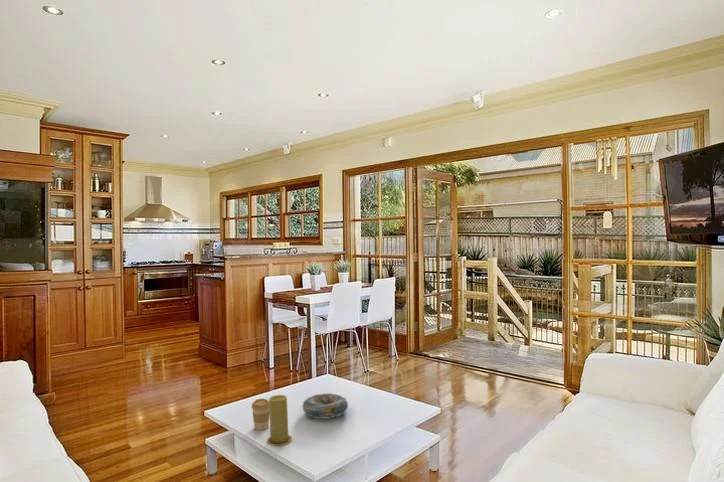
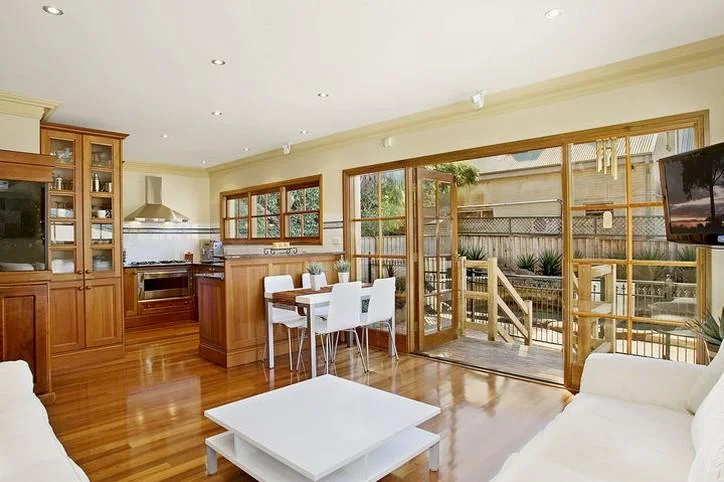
- coffee cup [251,398,270,431]
- decorative bowl [301,392,349,420]
- candle [266,394,293,447]
